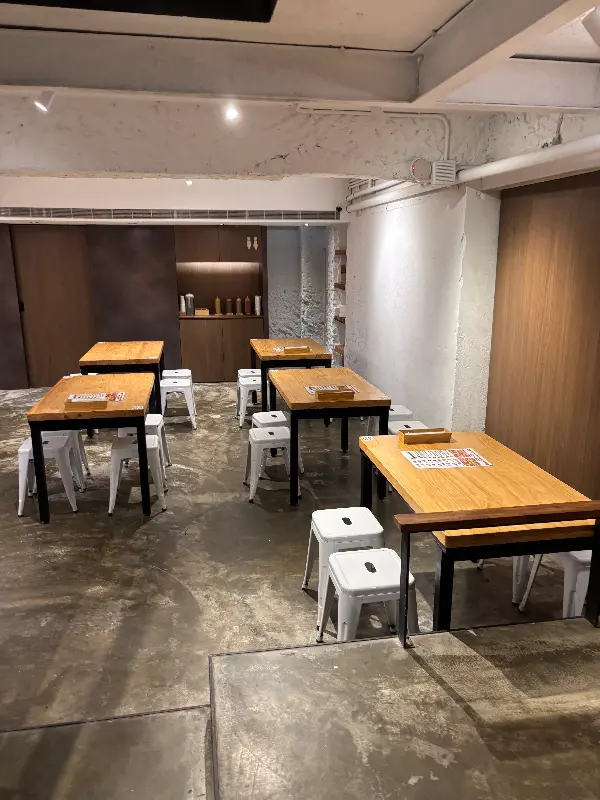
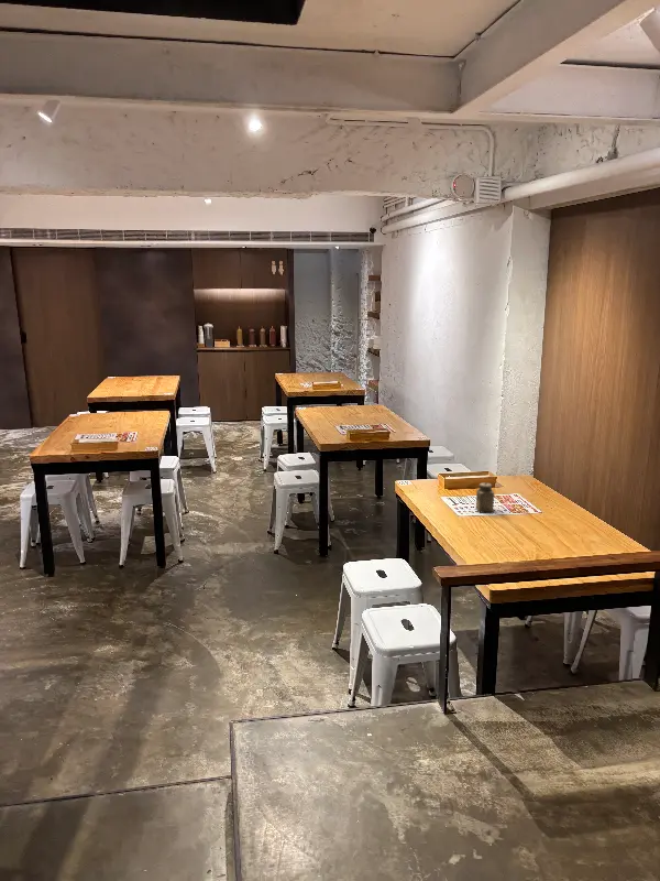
+ salt shaker [475,482,495,513]
